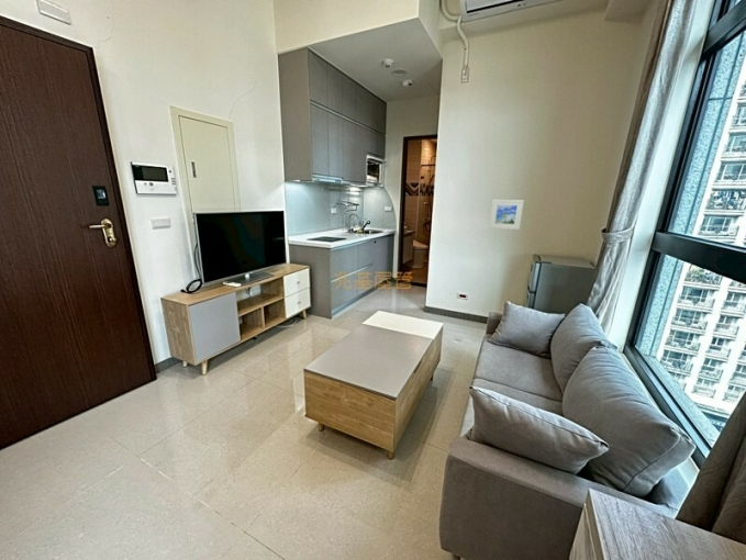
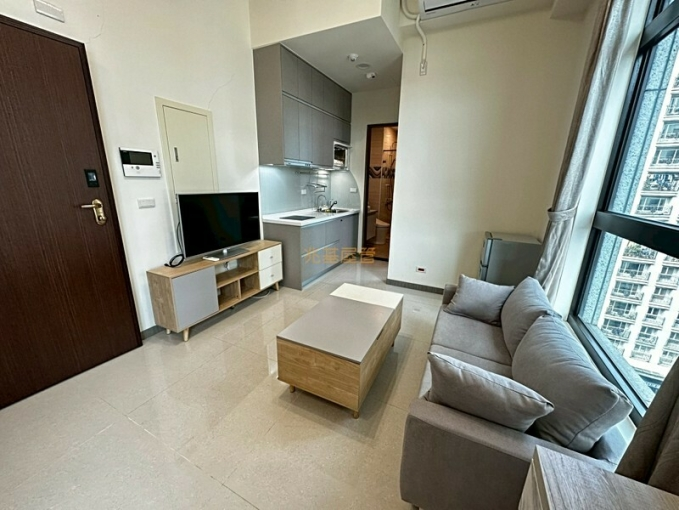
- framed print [488,199,525,231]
